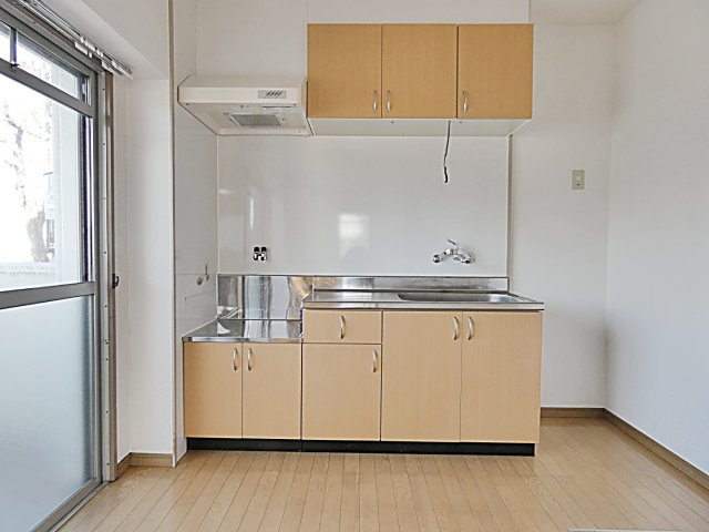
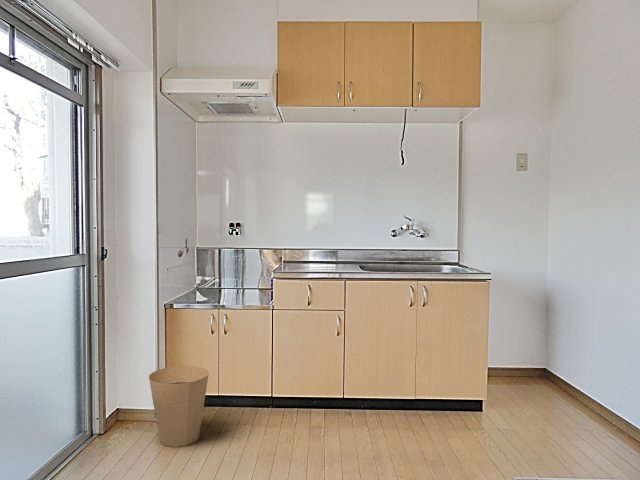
+ trash can [148,365,210,448]
